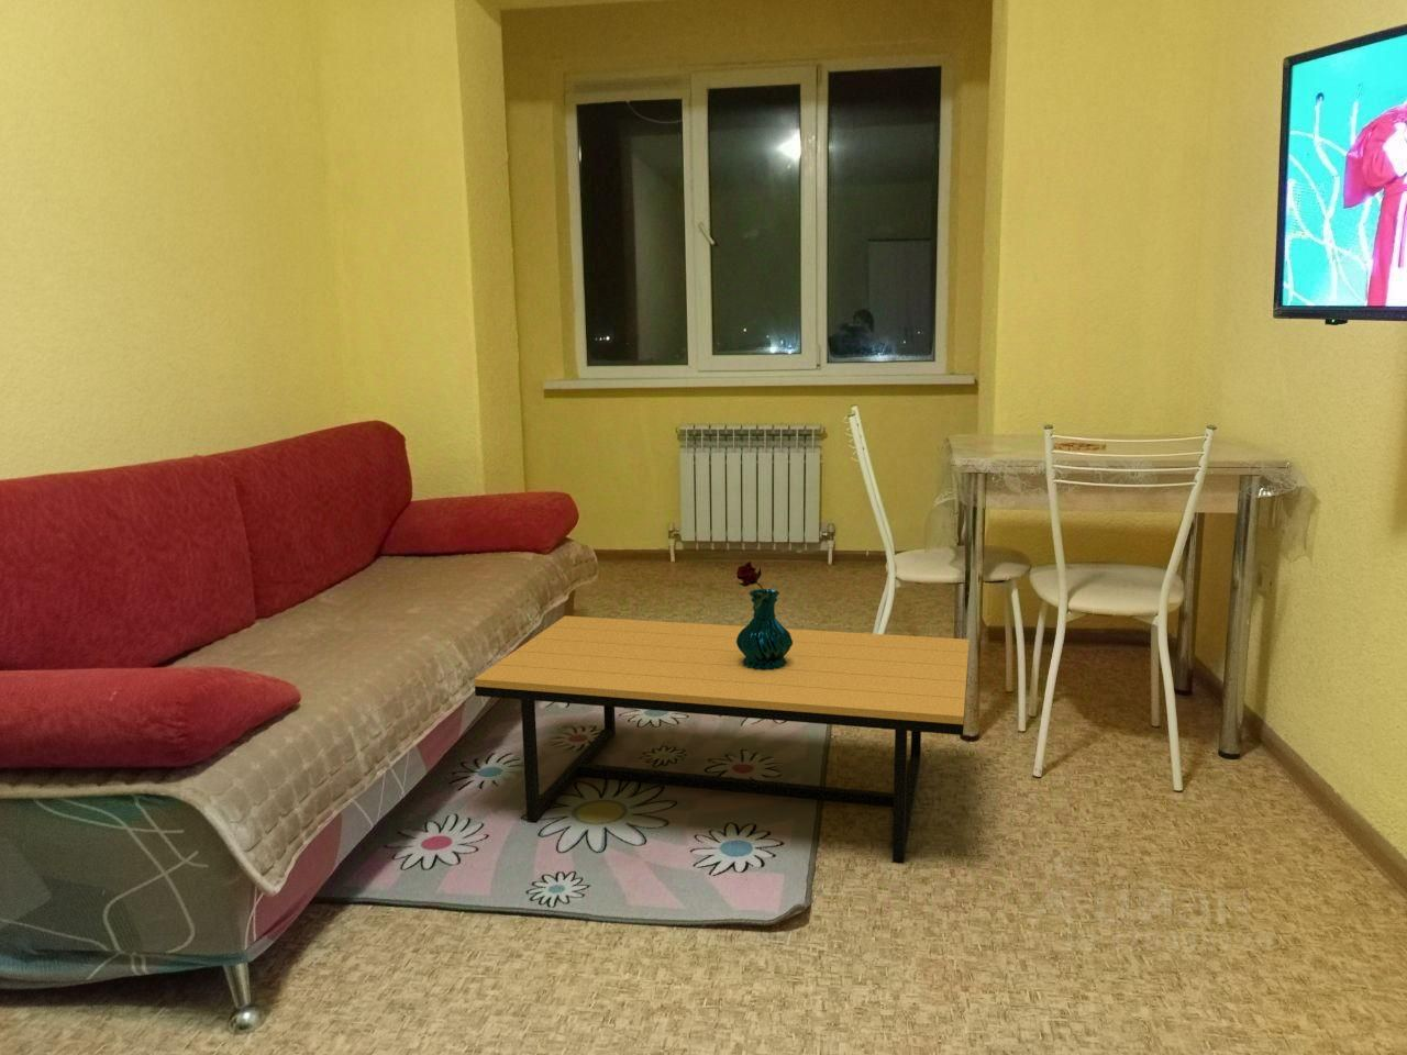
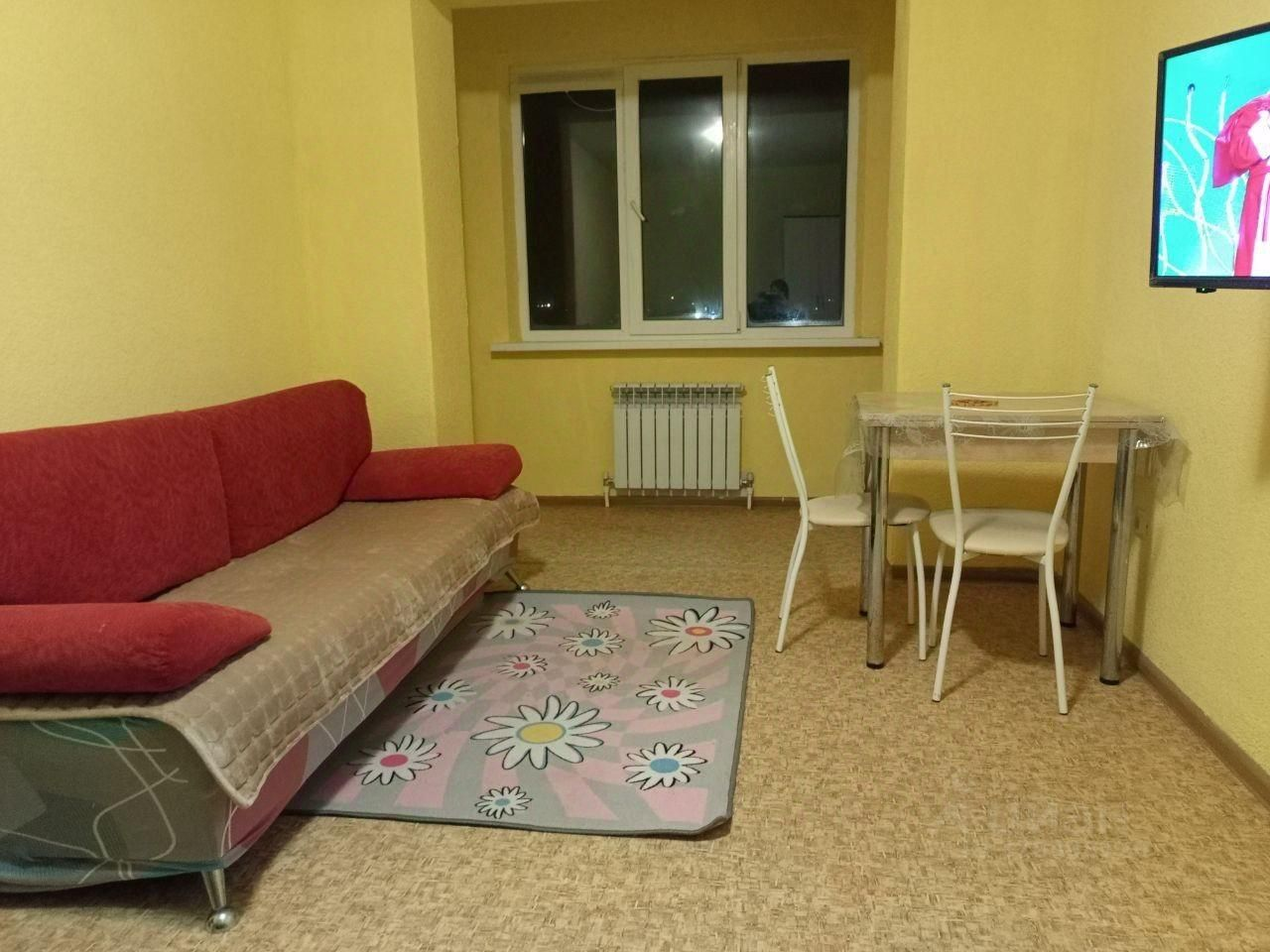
- coffee table [474,614,970,863]
- vase [736,561,792,670]
